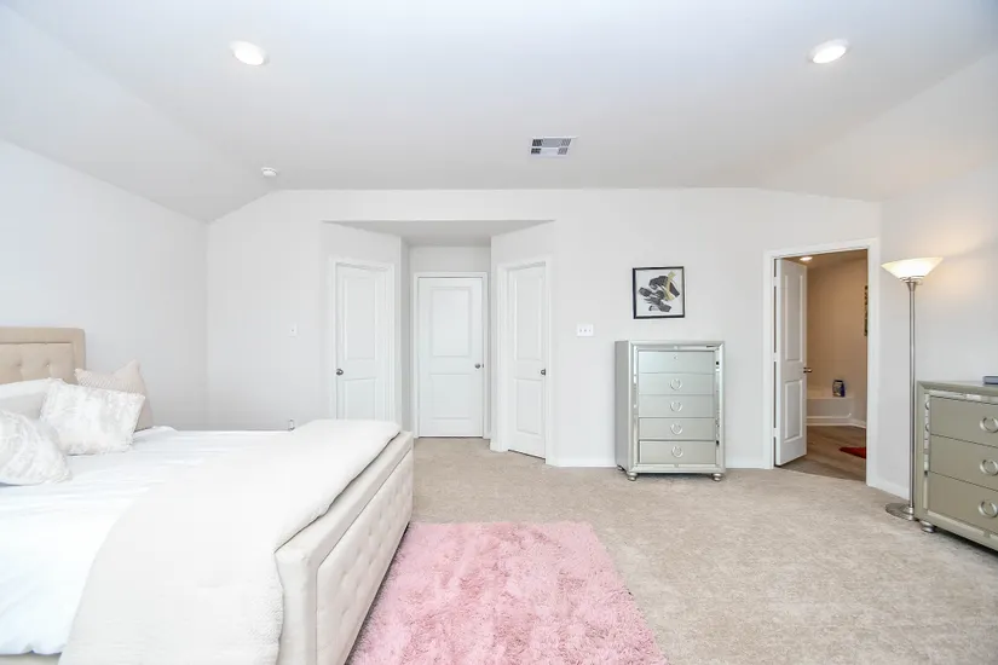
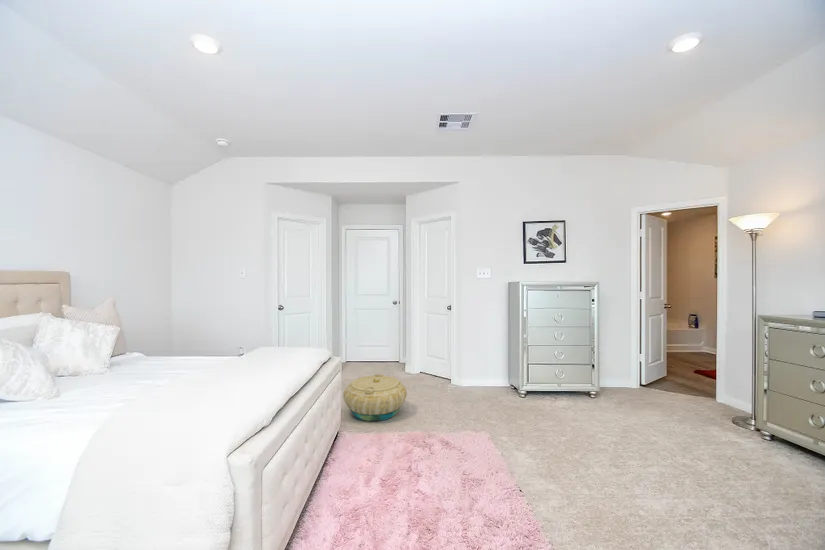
+ basket [342,374,408,422]
